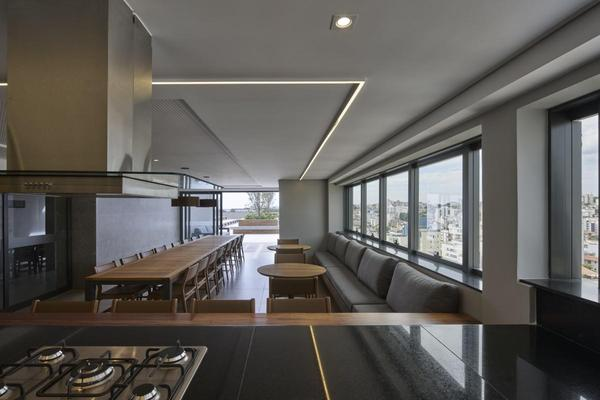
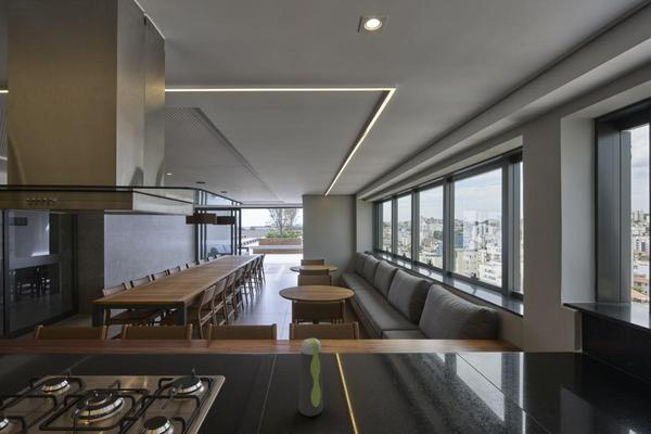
+ water bottle [298,337,323,418]
